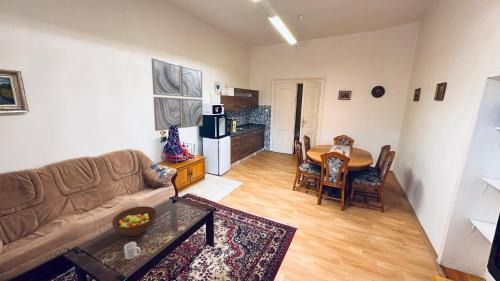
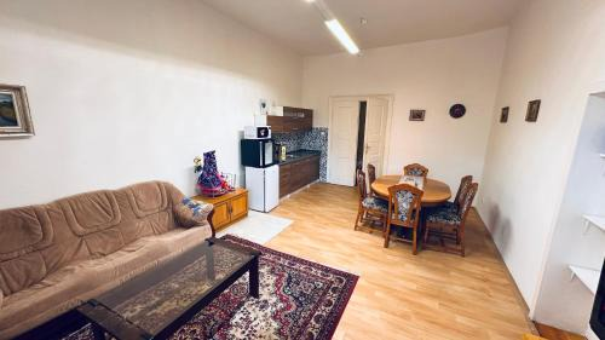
- fruit bowl [111,205,157,237]
- wall art [151,57,204,132]
- mug [123,241,142,260]
